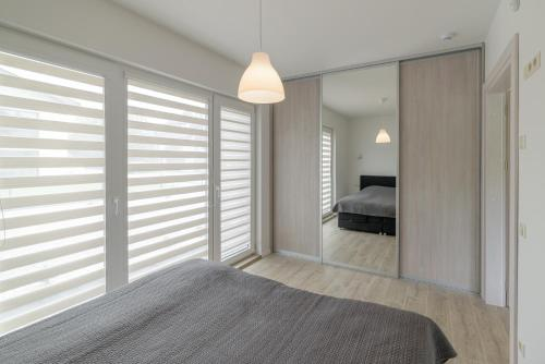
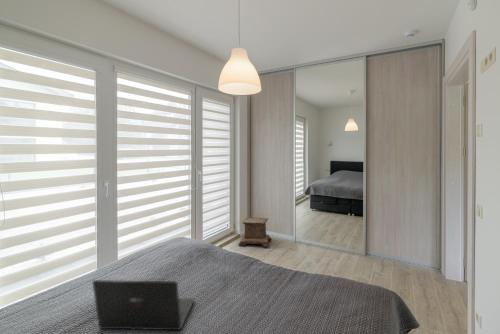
+ stool [238,217,272,248]
+ laptop [91,279,195,331]
